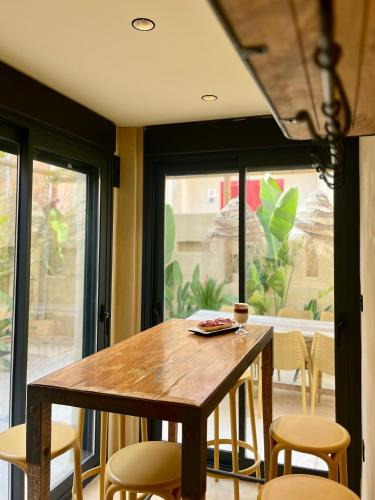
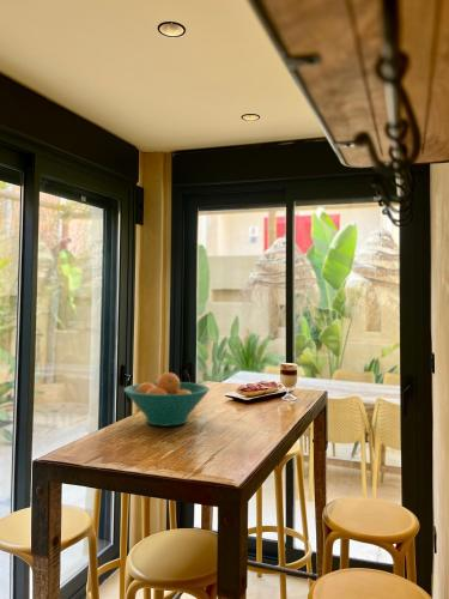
+ fruit bowl [123,371,211,428]
